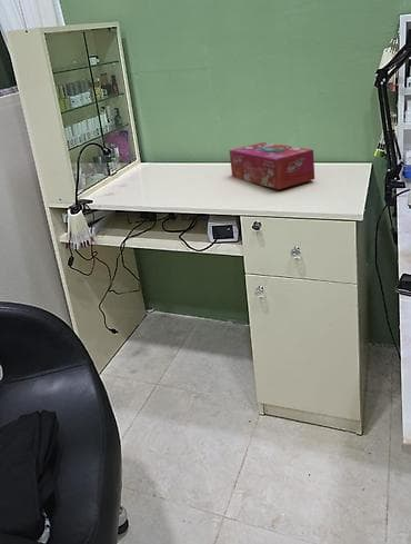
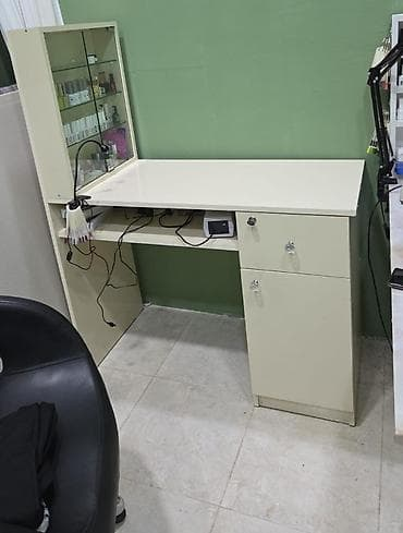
- tissue box [229,141,315,190]
